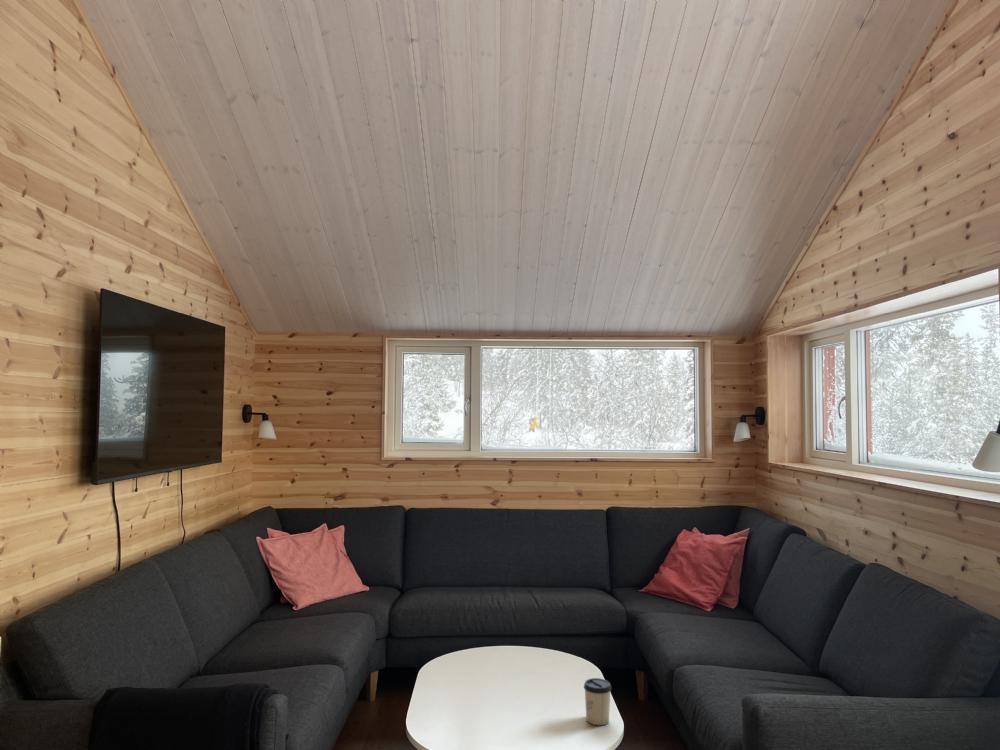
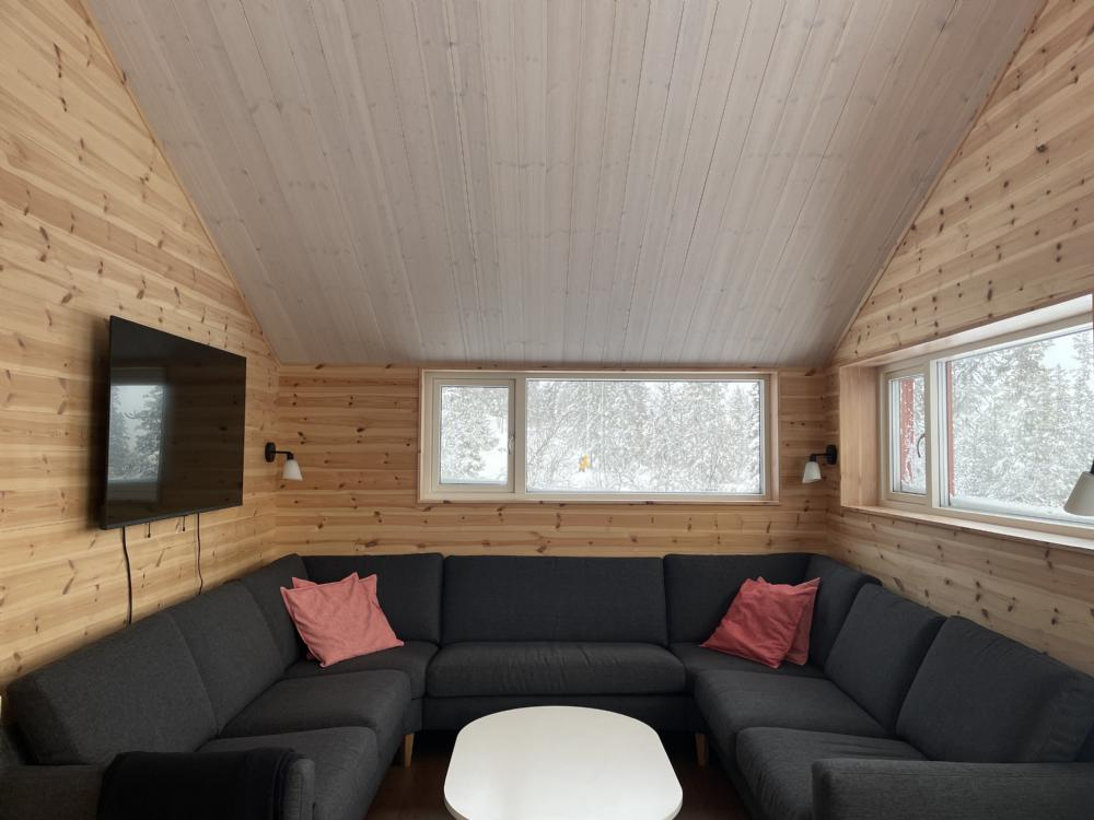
- cup [583,677,612,726]
